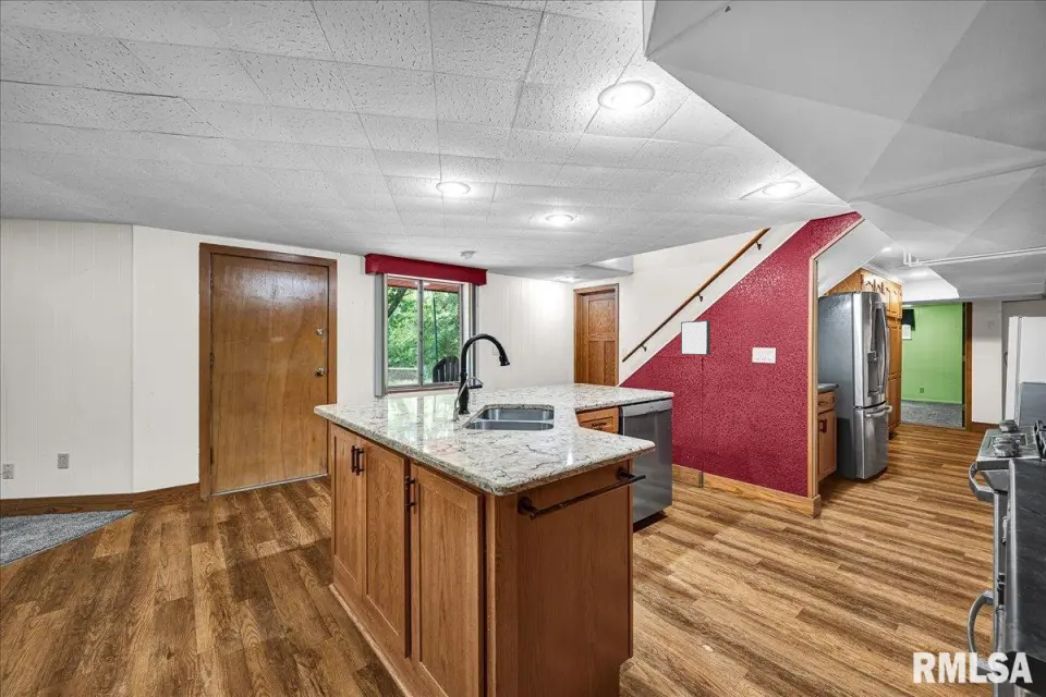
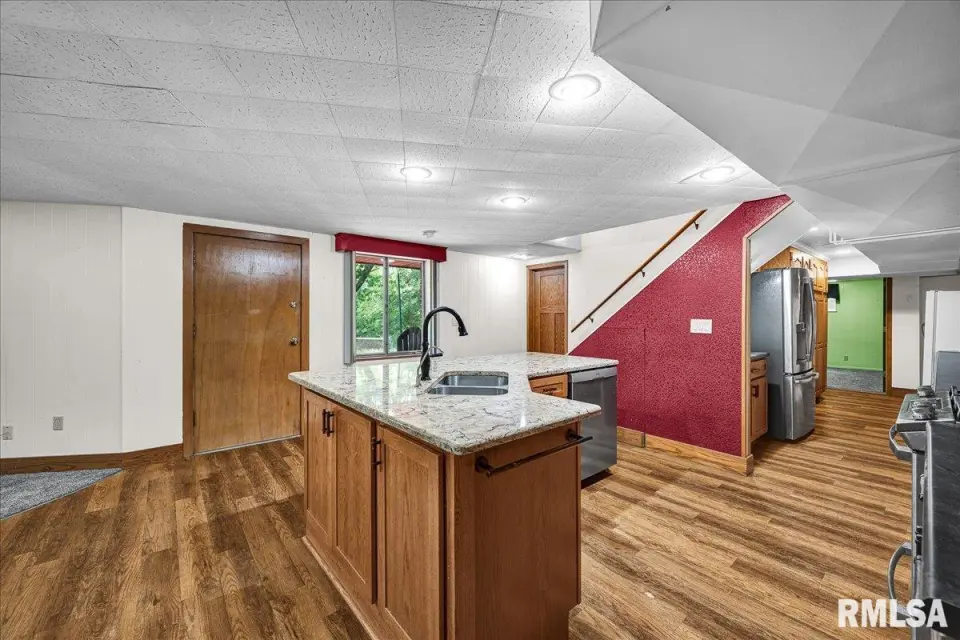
- wall art [680,319,711,356]
